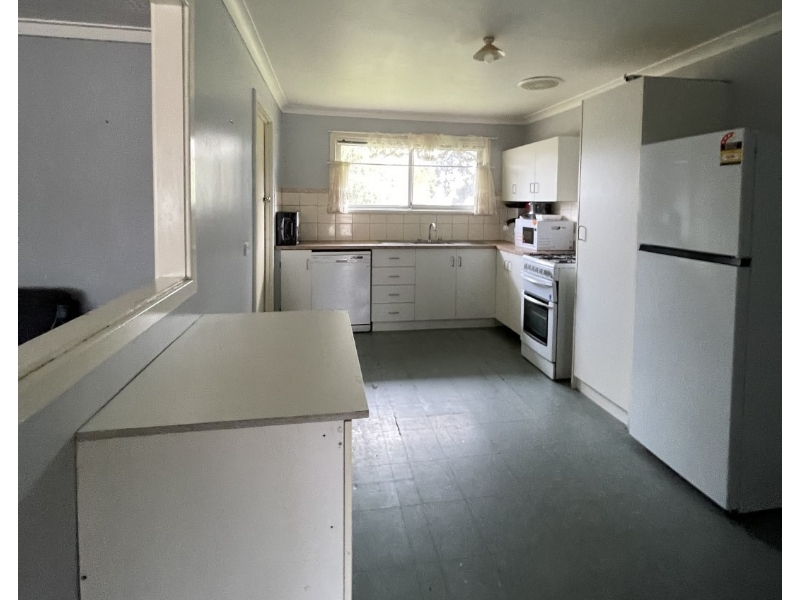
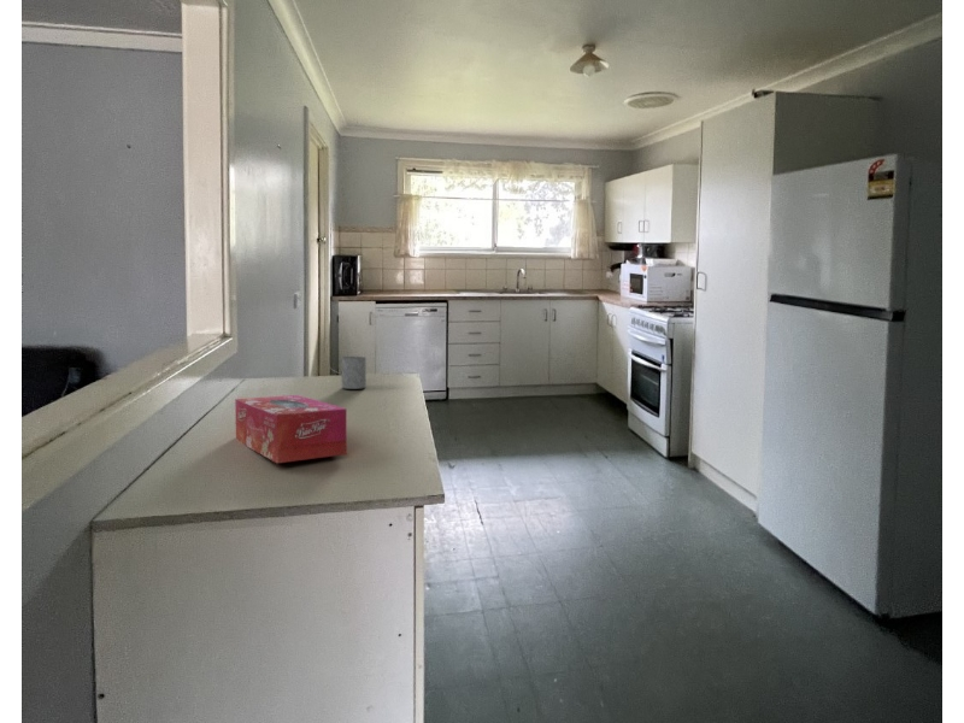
+ mug [328,355,368,390]
+ tissue box [234,394,348,464]
